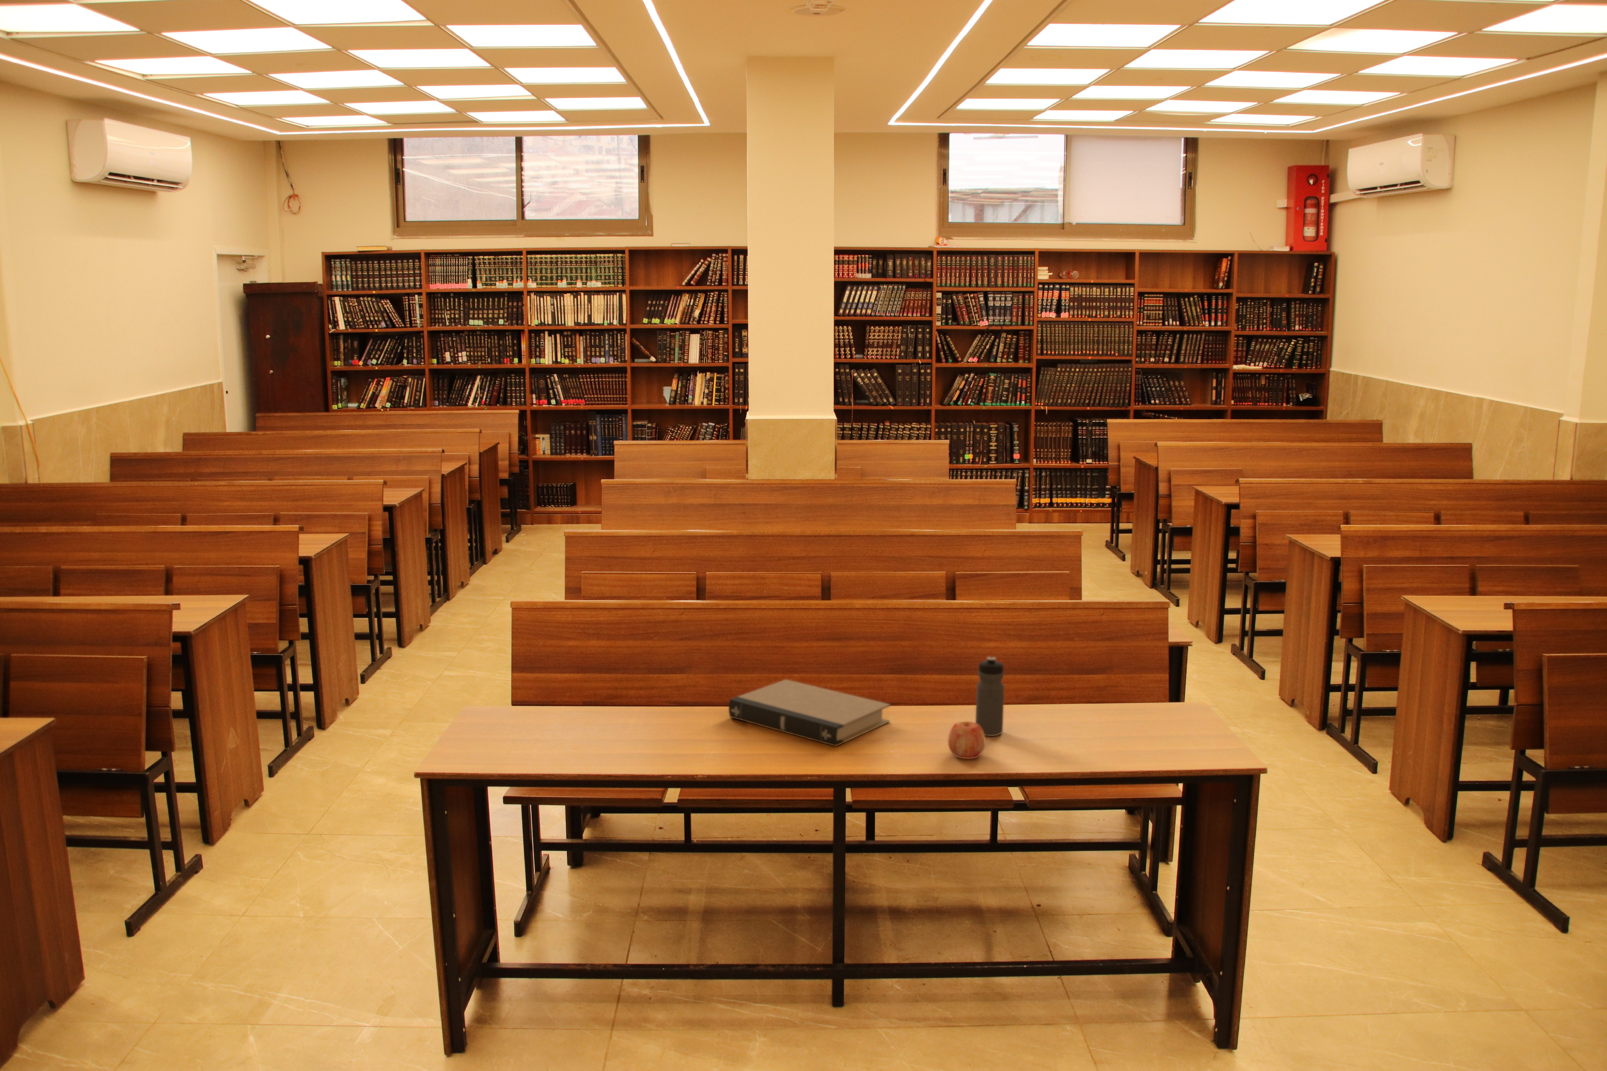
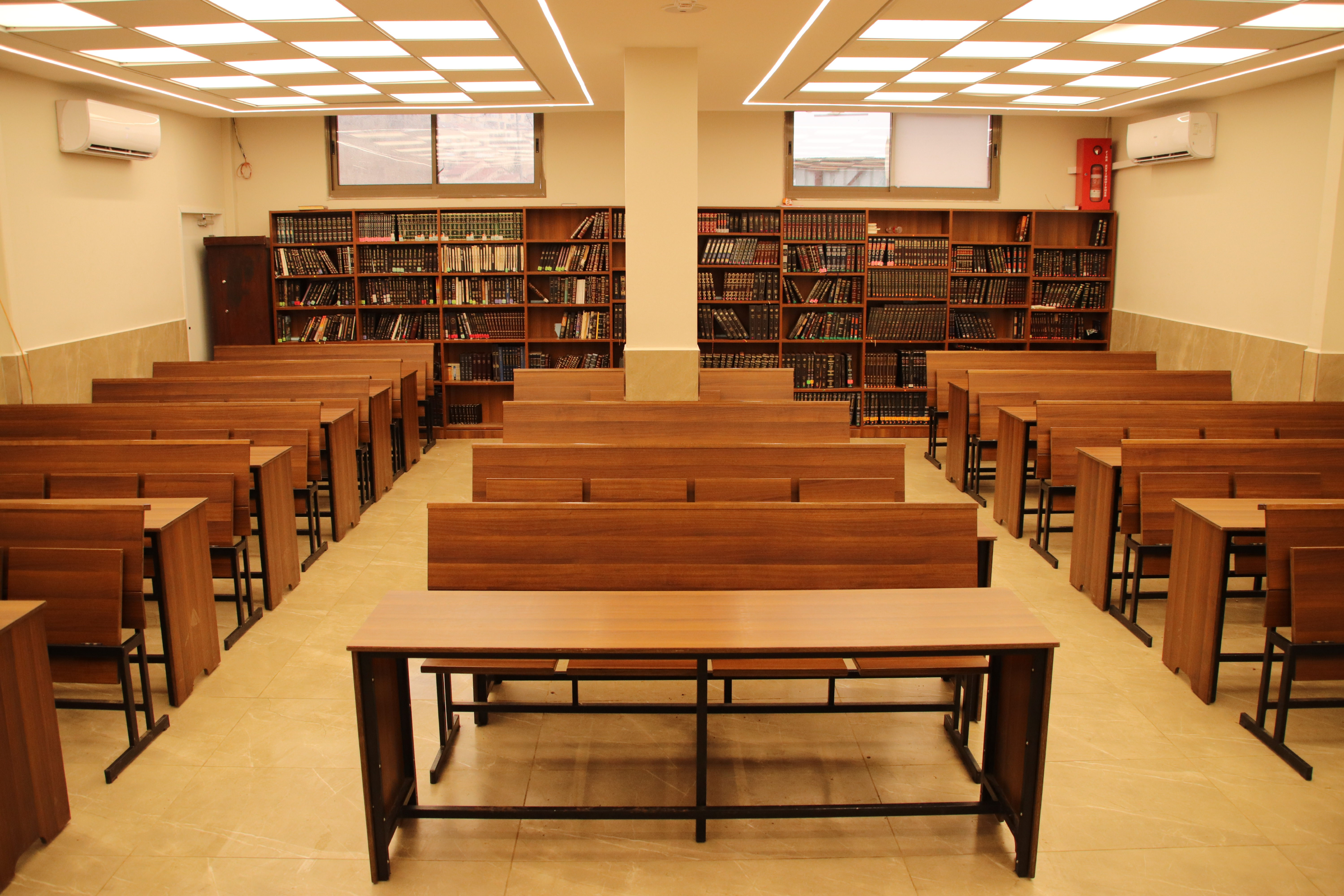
- book [728,679,891,747]
- apple [947,721,985,759]
- water bottle [974,656,1004,736]
